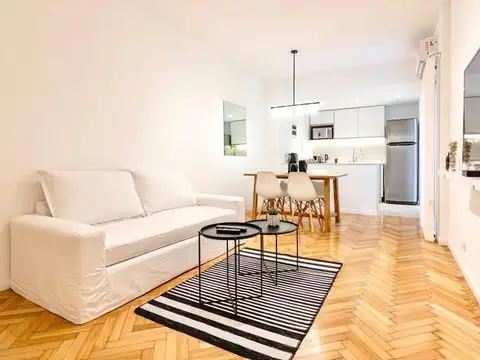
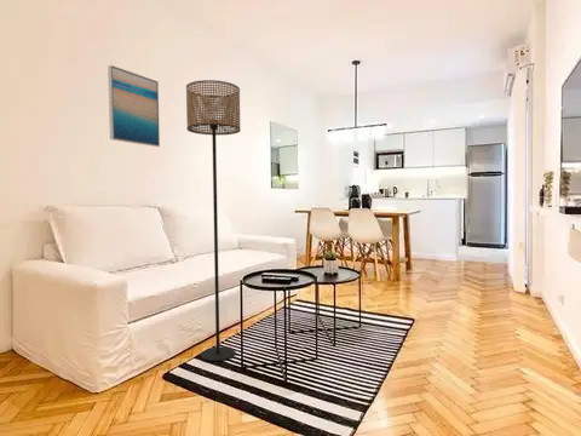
+ wall art [107,64,161,148]
+ floor lamp [185,79,242,362]
